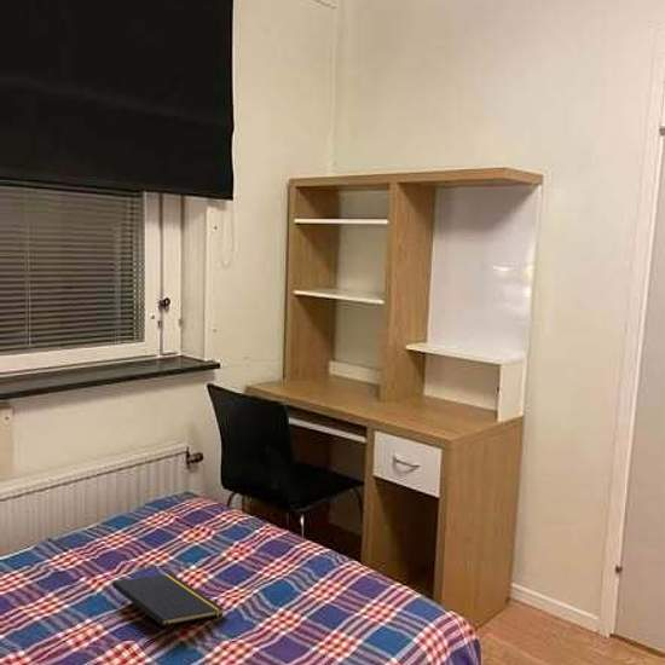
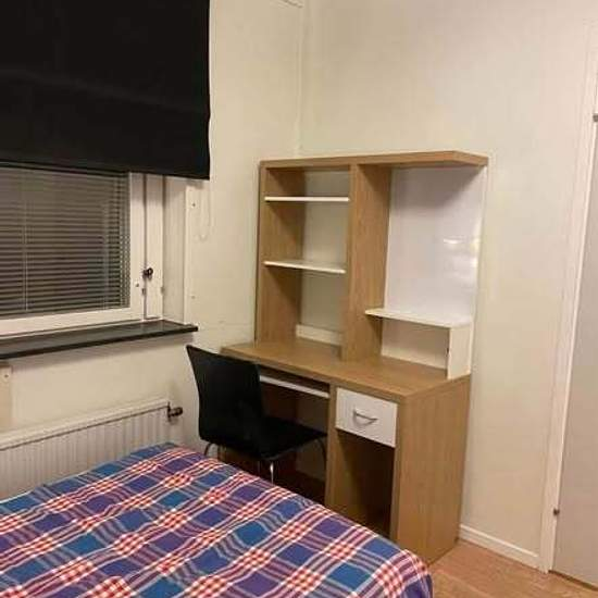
- notepad [111,573,225,642]
